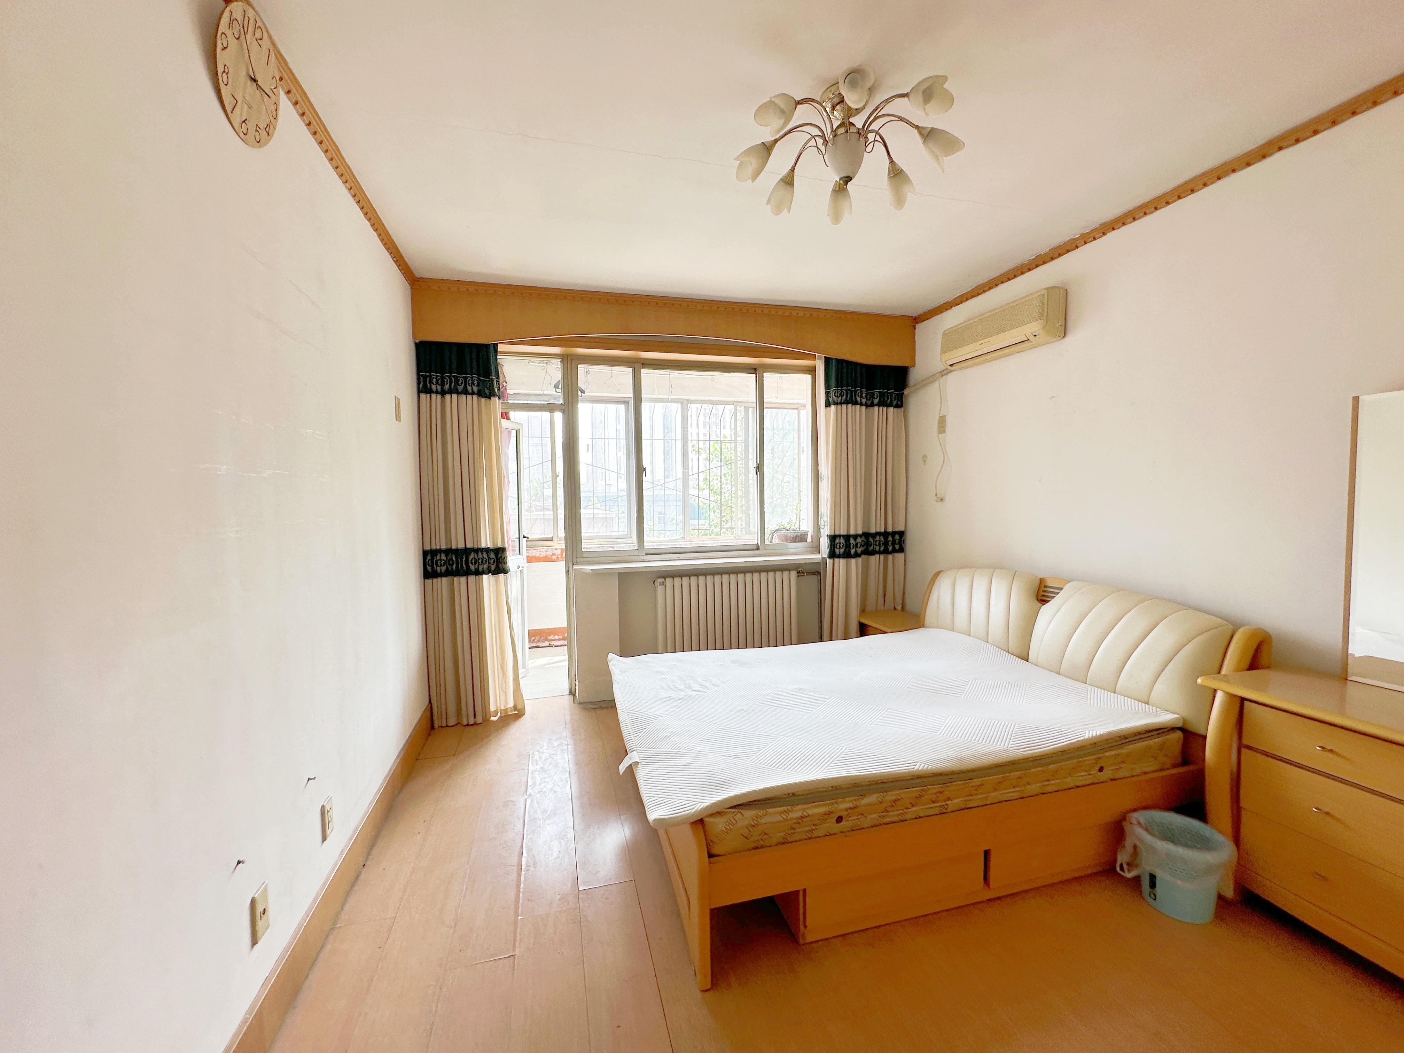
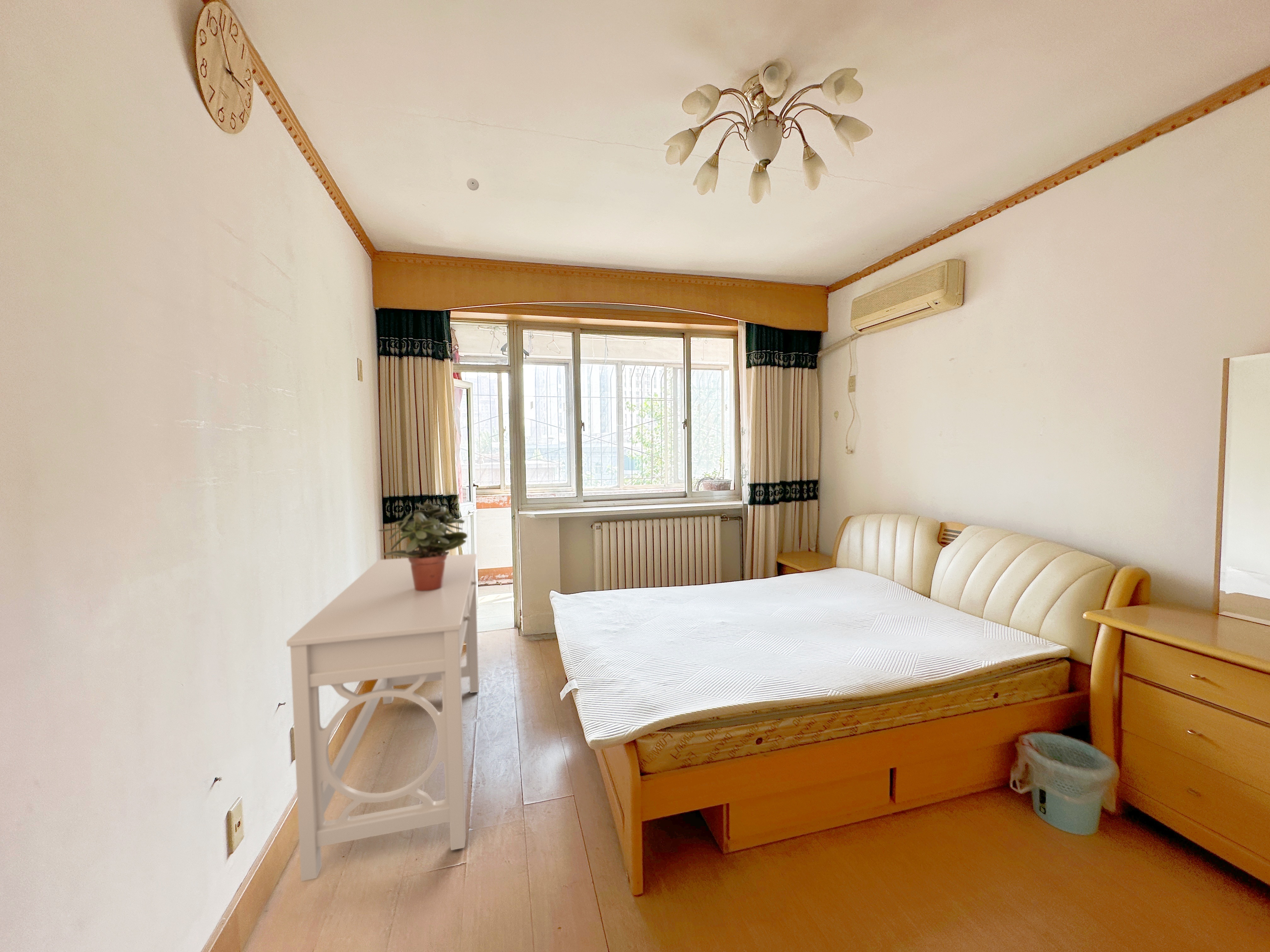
+ potted plant [378,502,468,591]
+ desk [286,553,479,881]
+ smoke detector [466,178,479,191]
